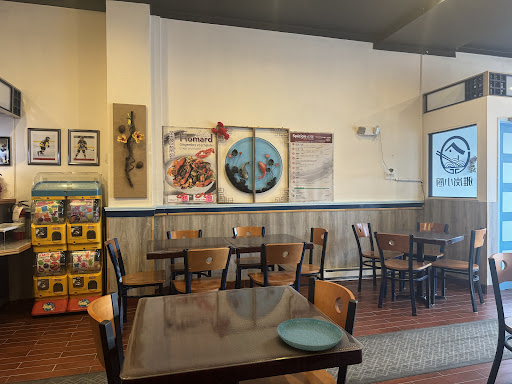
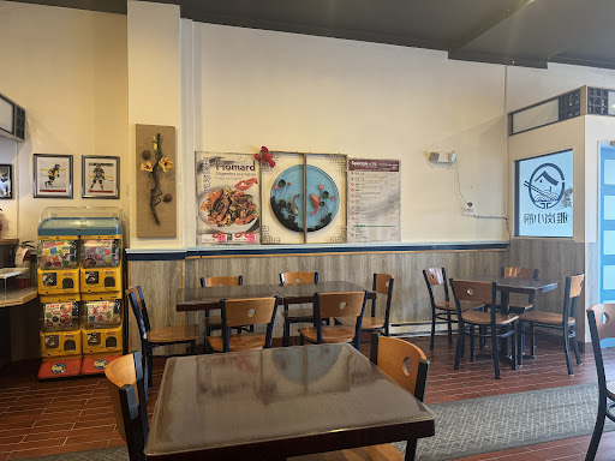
- saucer [276,317,344,352]
